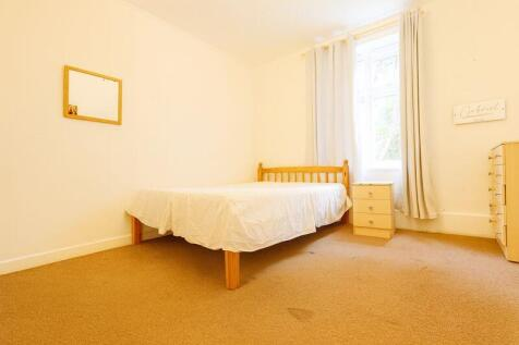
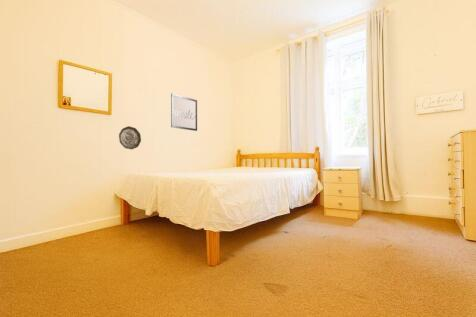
+ decorative plate [118,125,142,150]
+ wall art [170,92,198,132]
